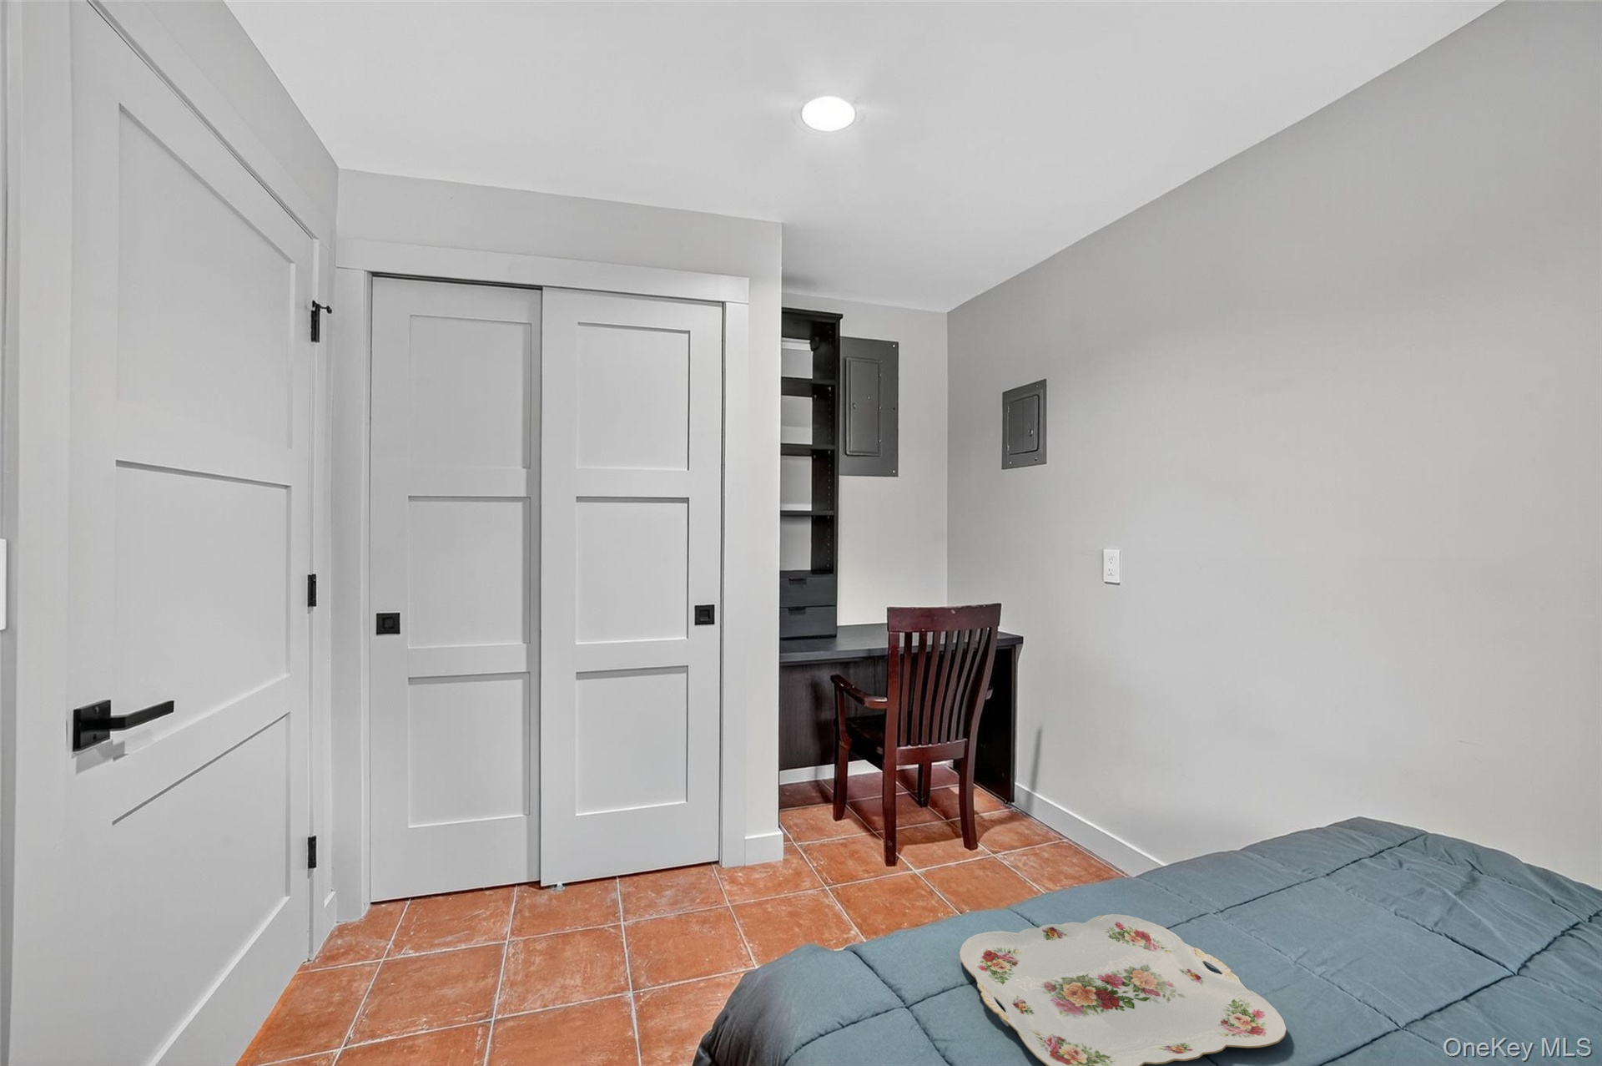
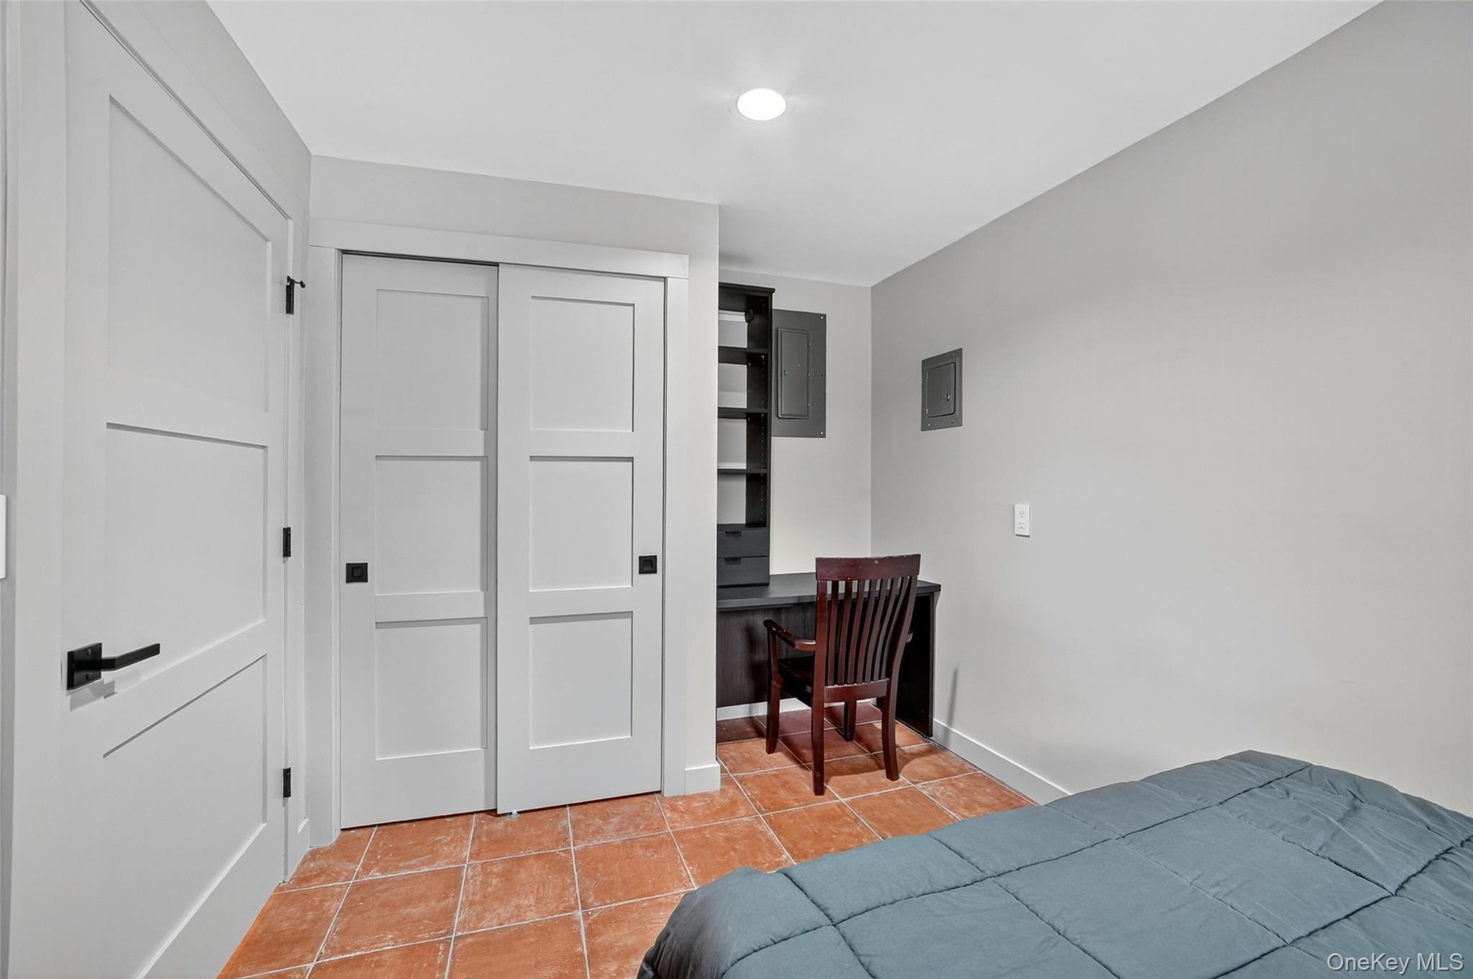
- serving tray [959,914,1288,1066]
